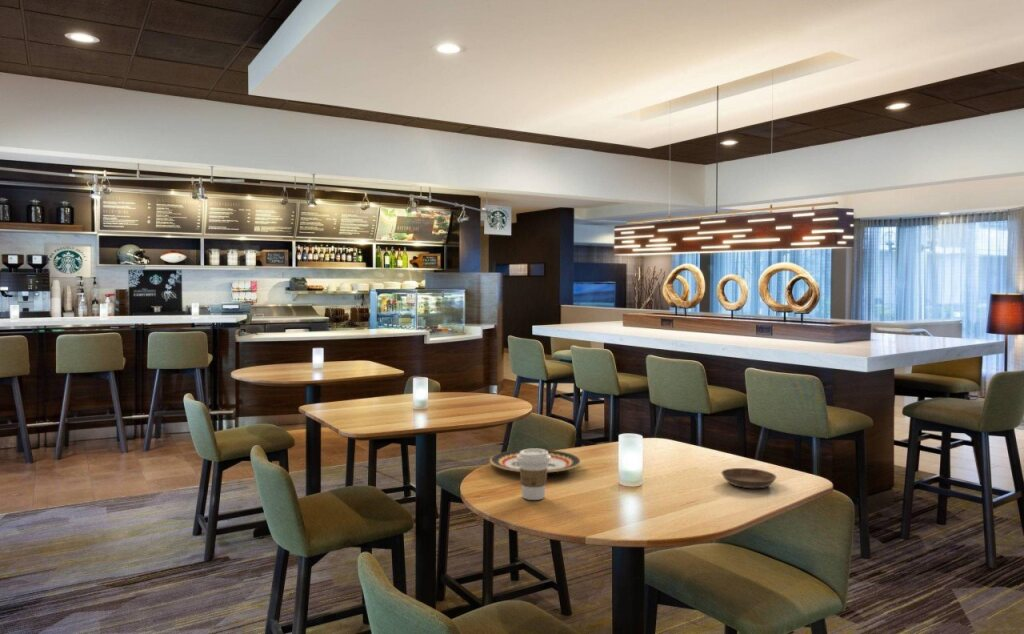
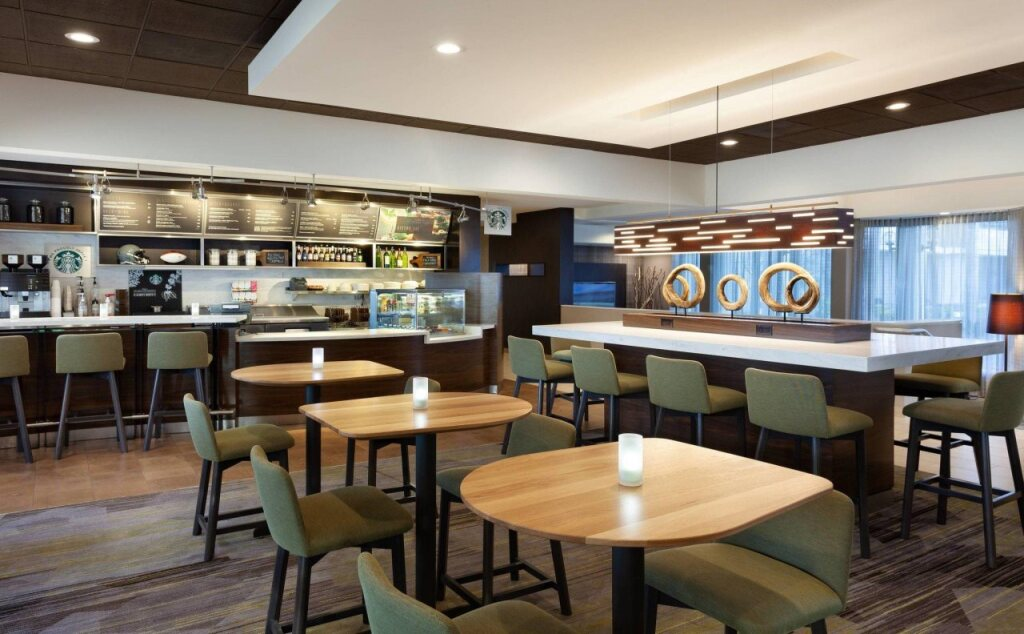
- saucer [720,467,777,489]
- coffee cup [517,447,551,501]
- plate [489,449,582,473]
